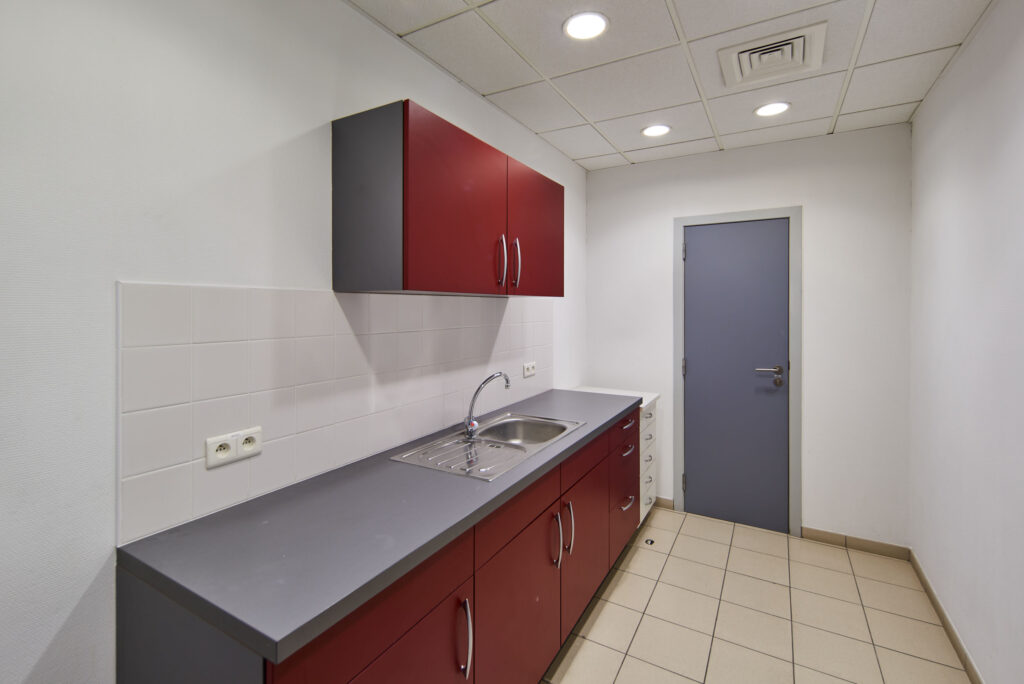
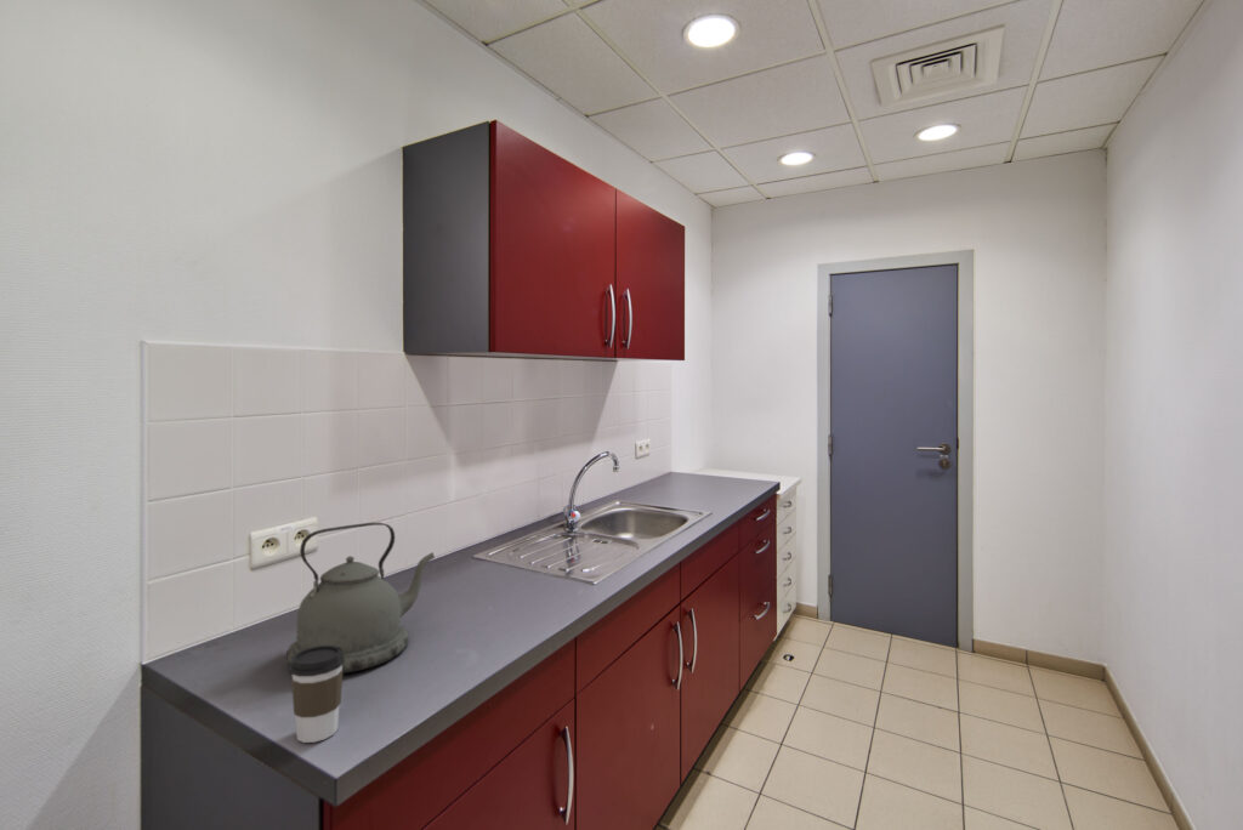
+ coffee cup [288,646,345,744]
+ kettle [285,522,436,675]
